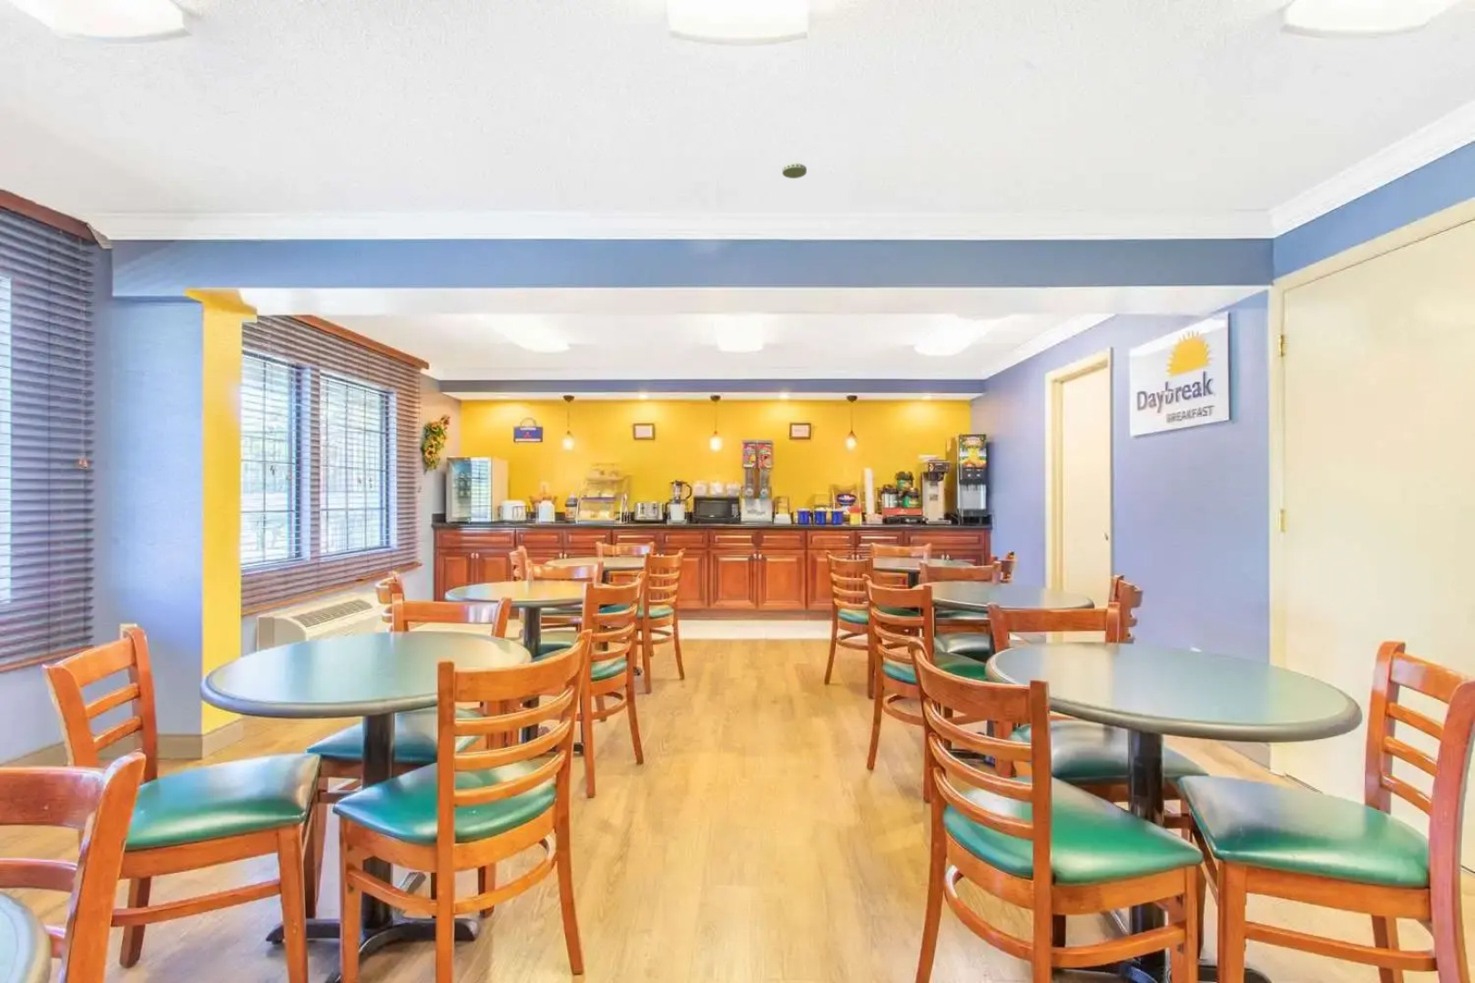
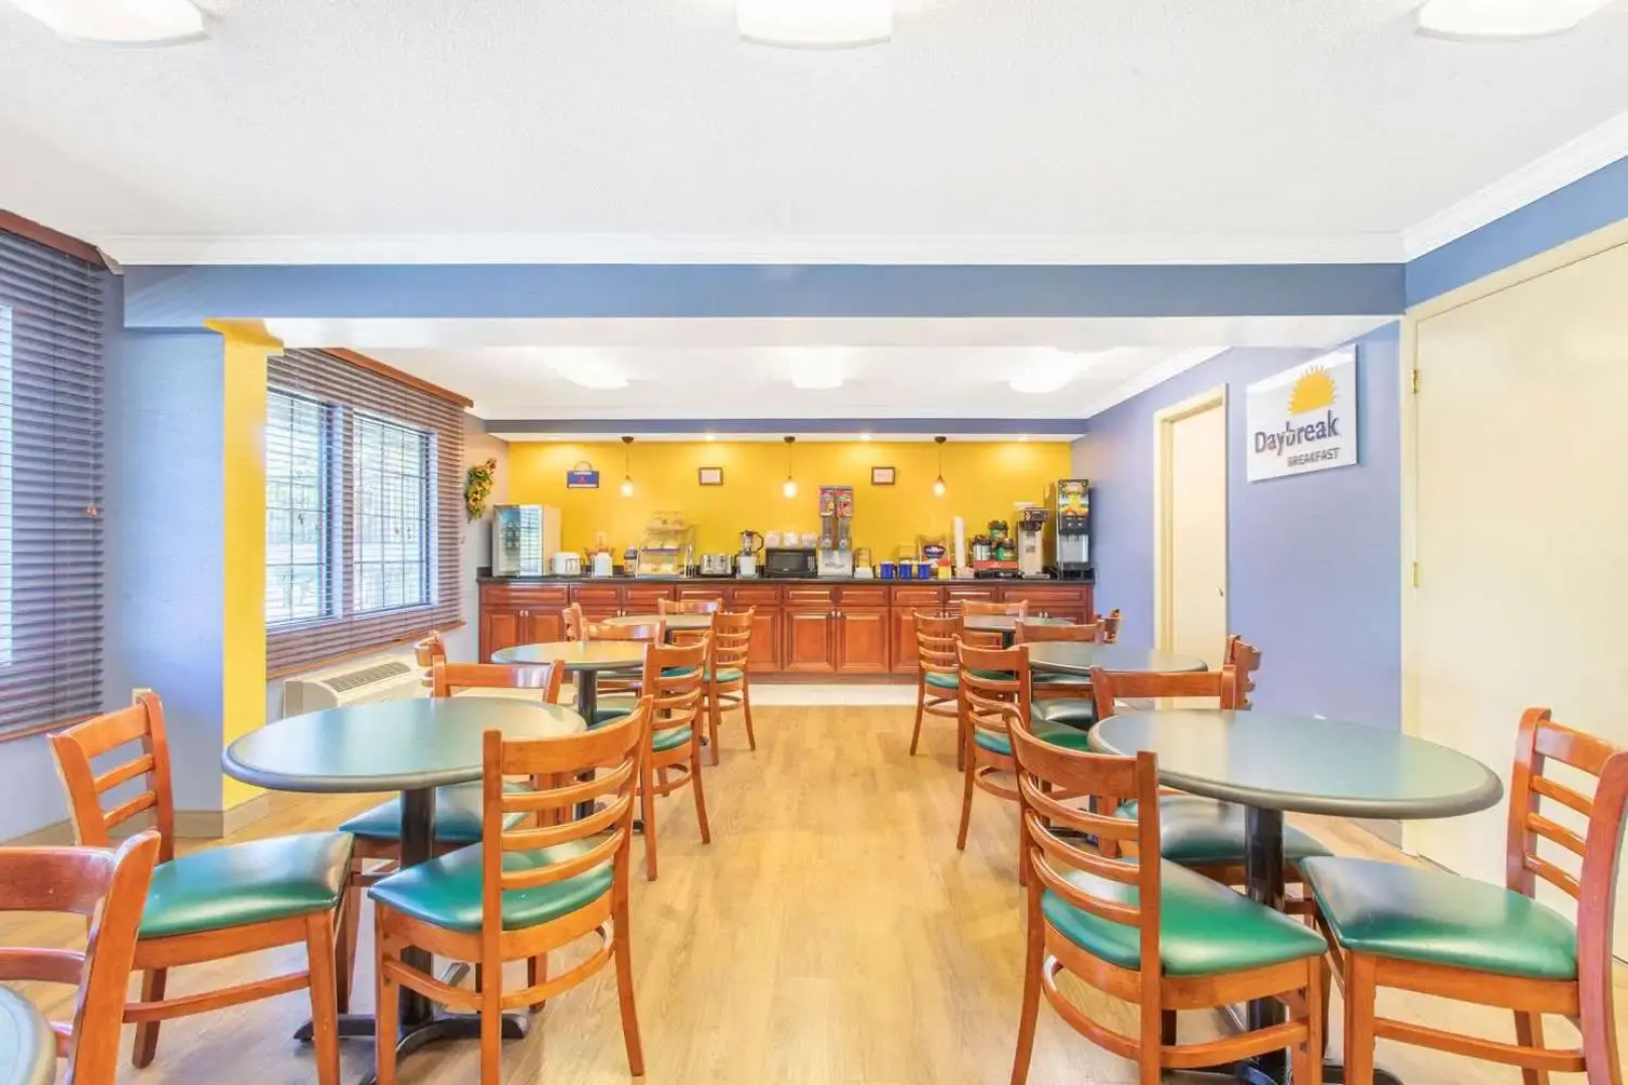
- smoke detector [781,162,808,179]
